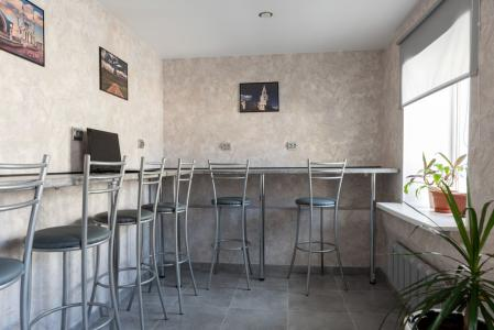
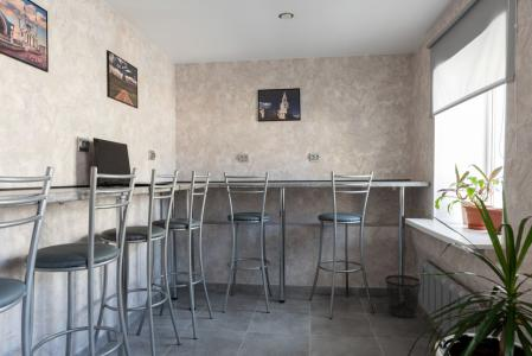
+ wastebasket [384,274,422,319]
